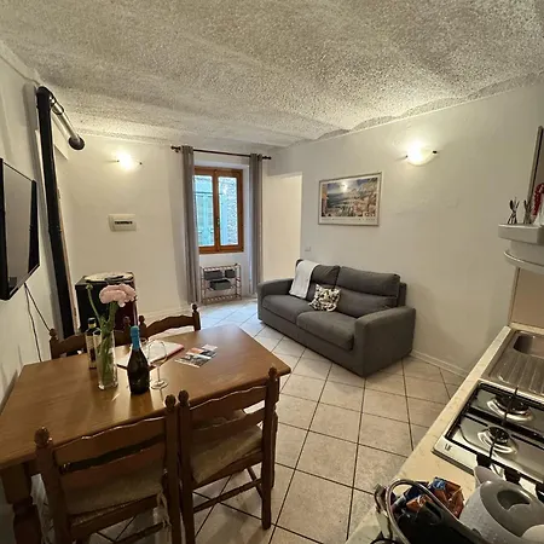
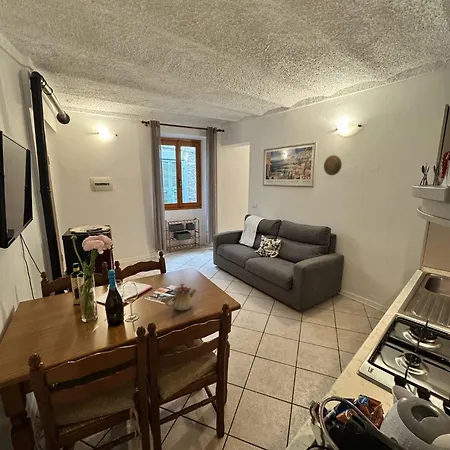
+ decorative plate [323,154,343,176]
+ teapot [164,282,197,312]
